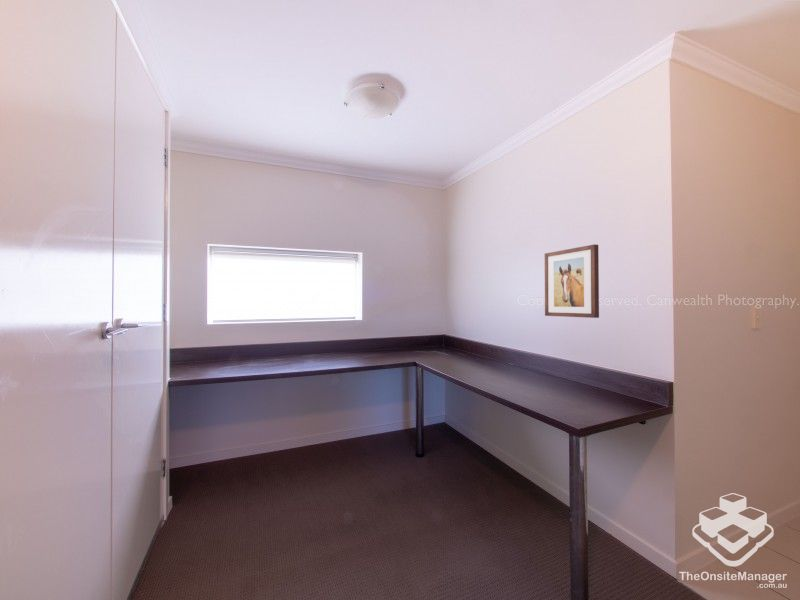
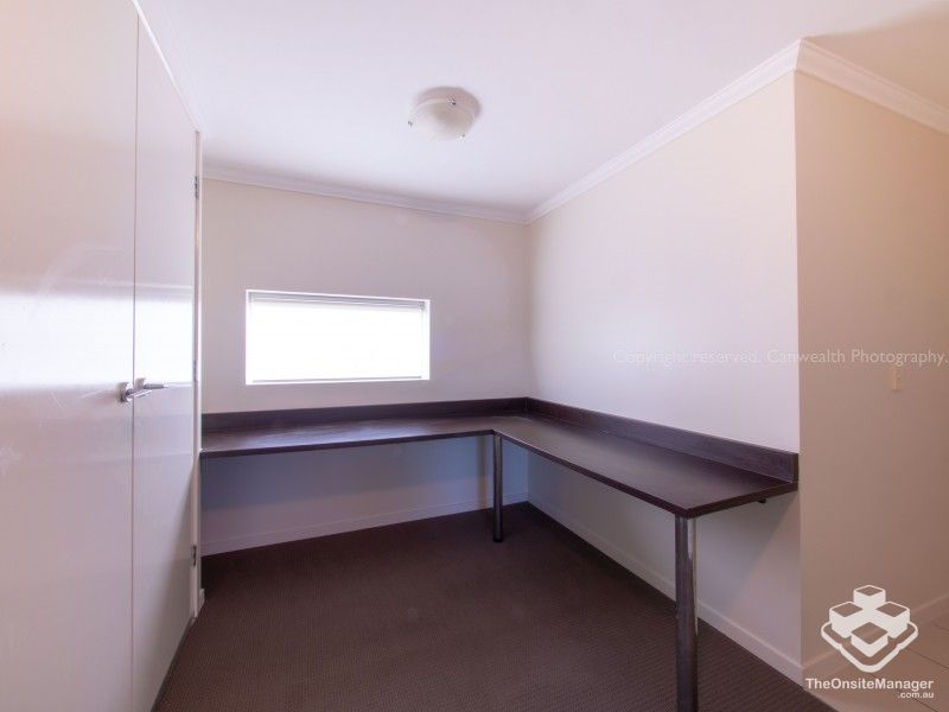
- wall art [544,244,600,319]
